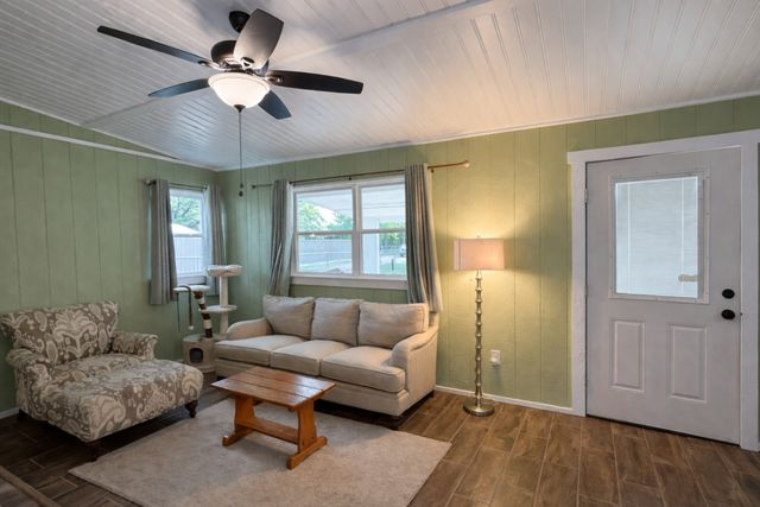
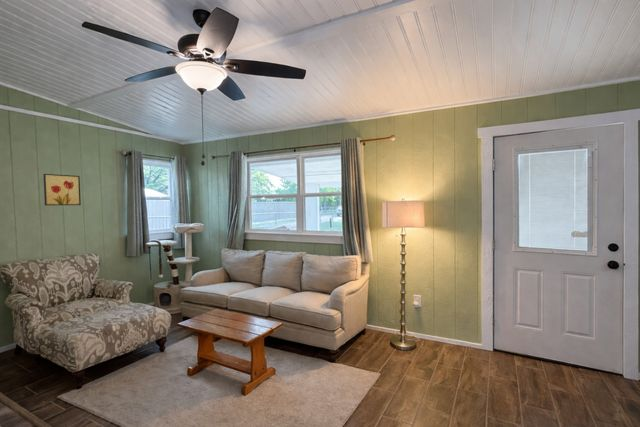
+ wall art [43,173,82,206]
